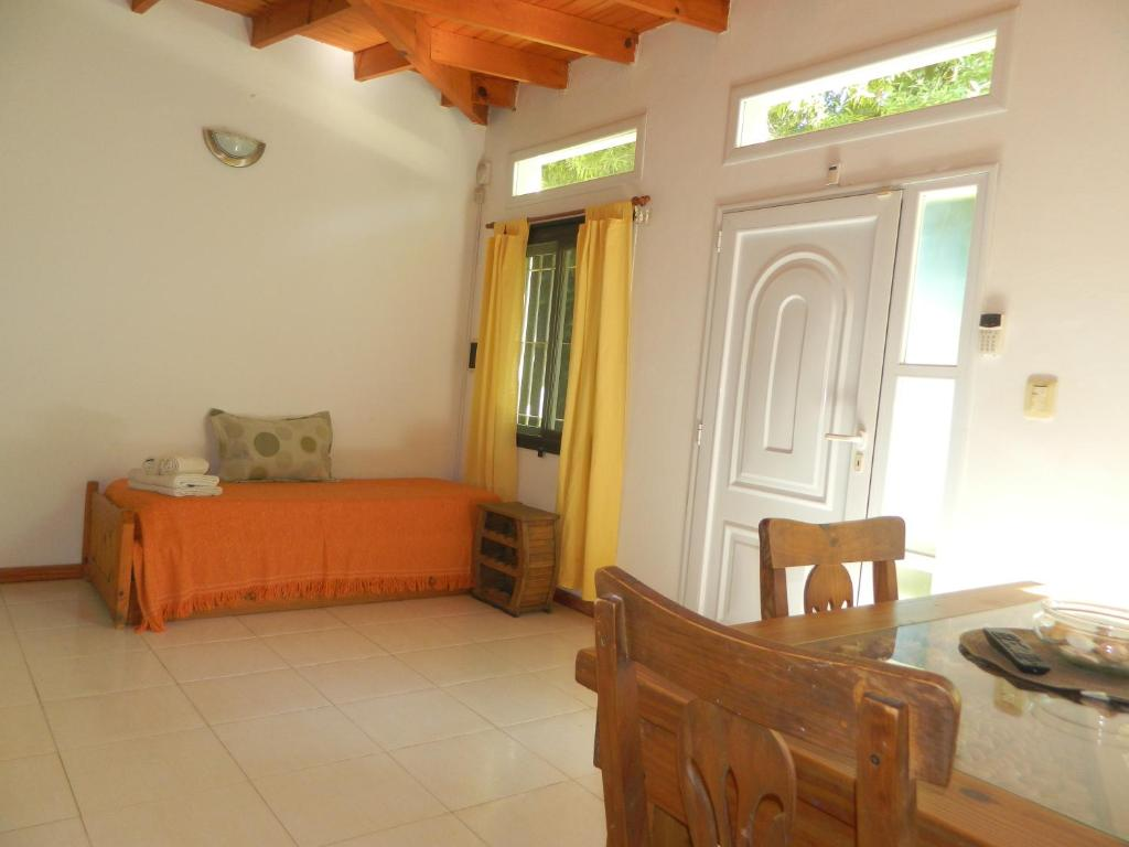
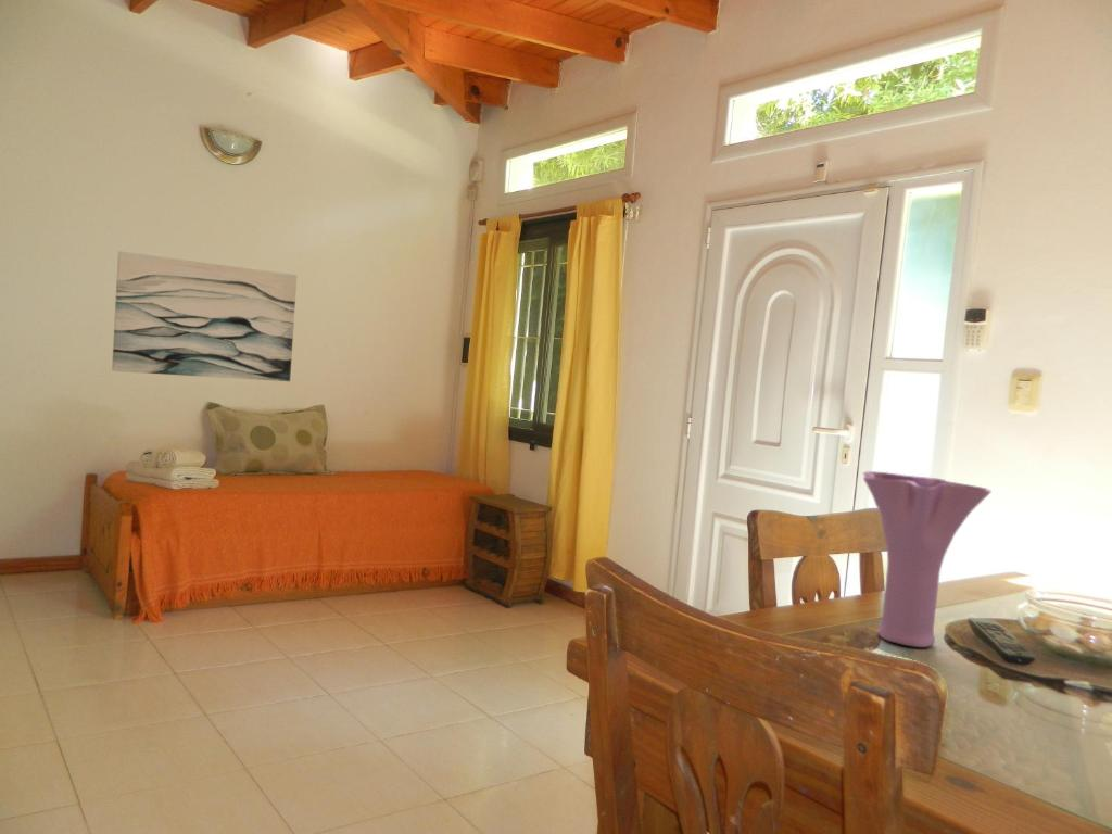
+ vase [862,470,993,648]
+ wall art [111,250,298,382]
